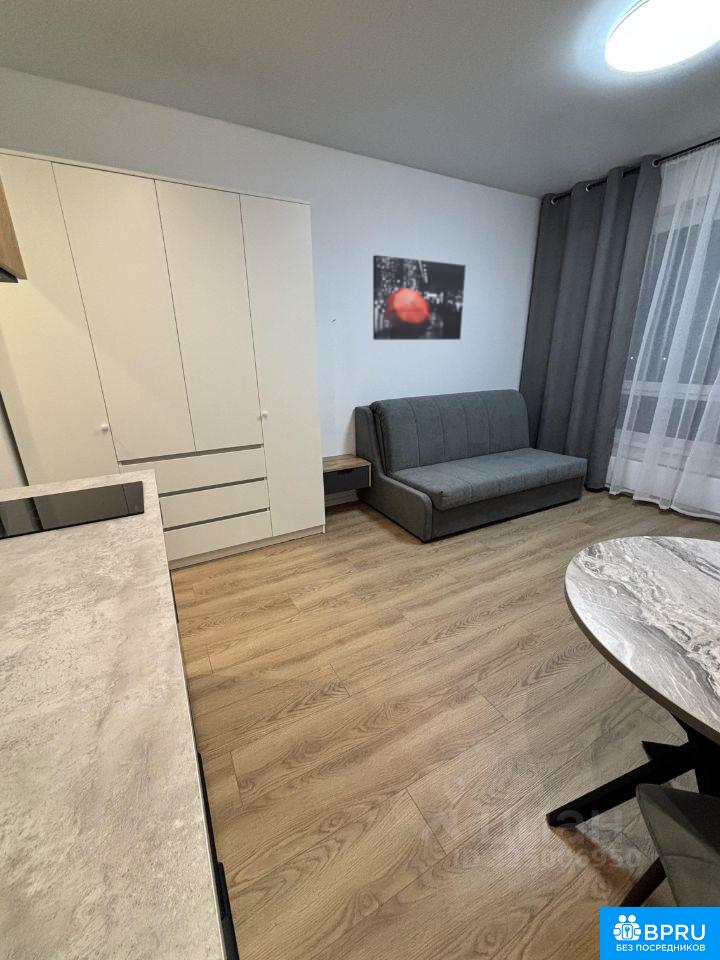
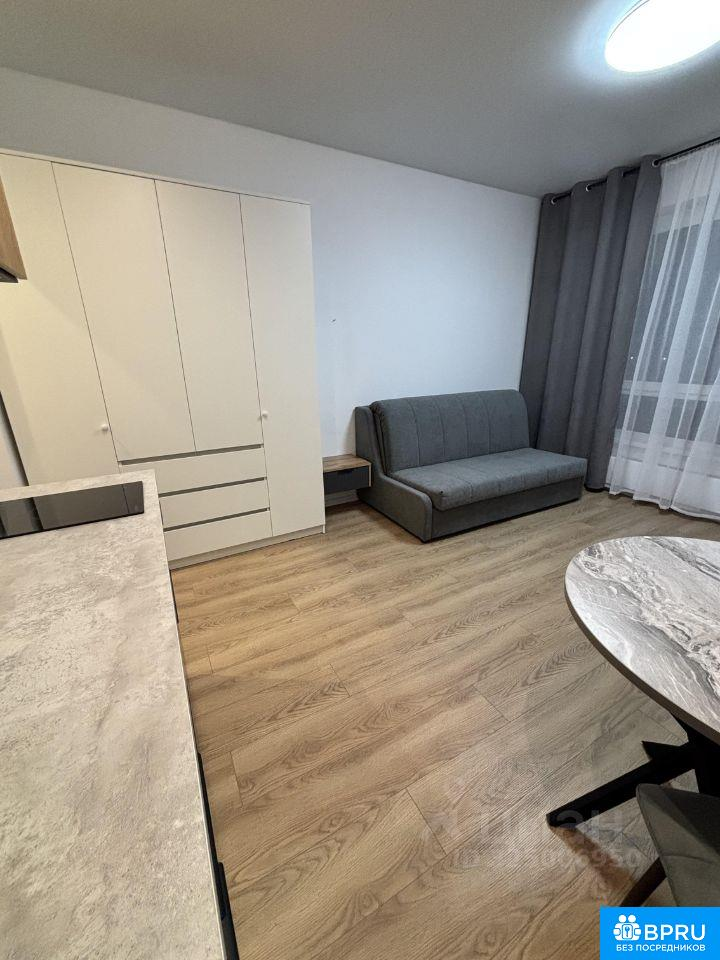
- wall art [372,254,467,341]
